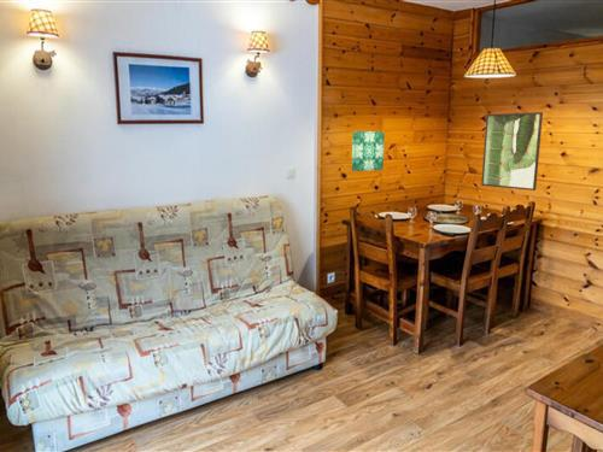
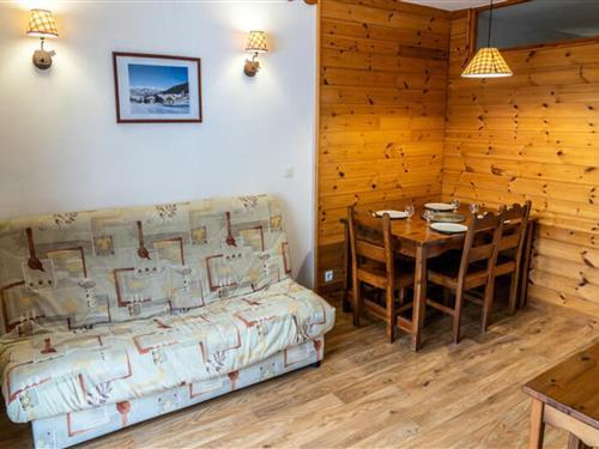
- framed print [480,111,544,192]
- wall art [351,130,386,172]
